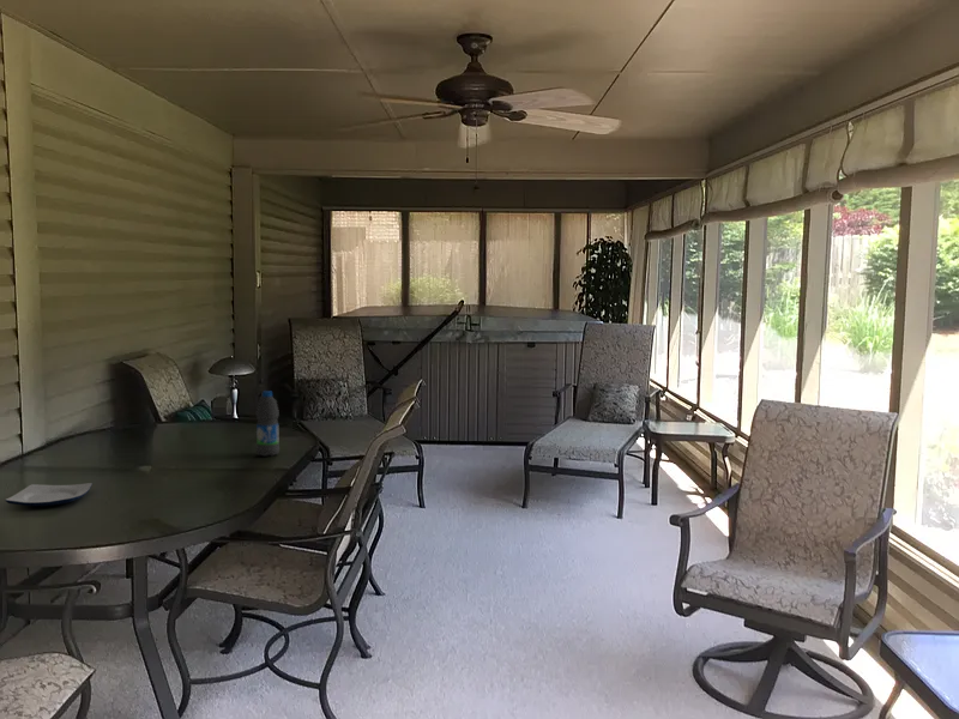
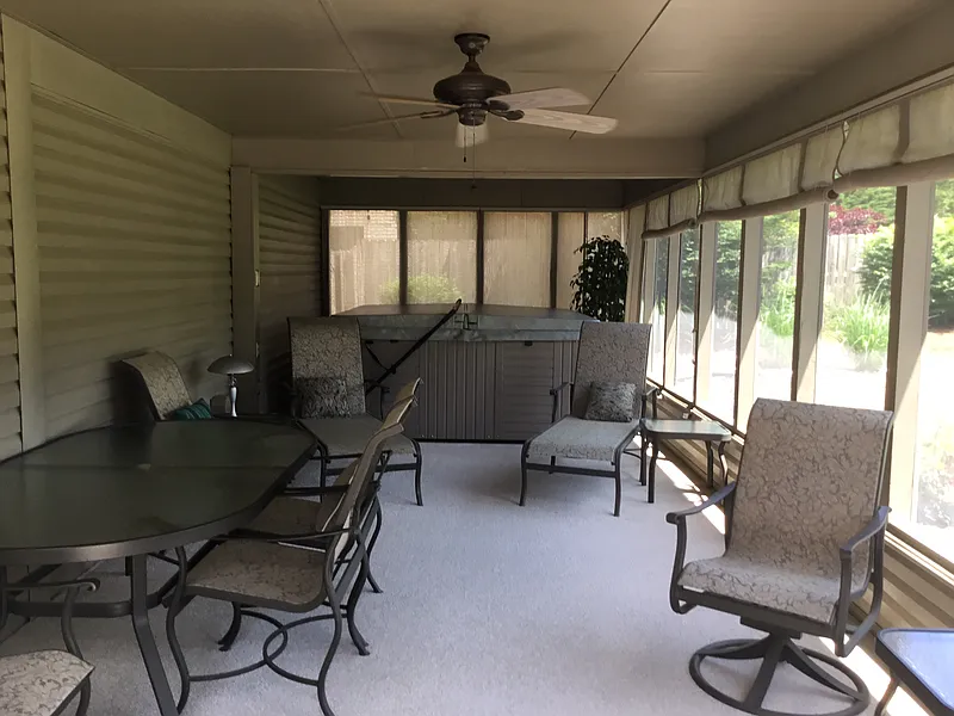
- water bottle [255,389,281,458]
- plate [4,482,94,507]
